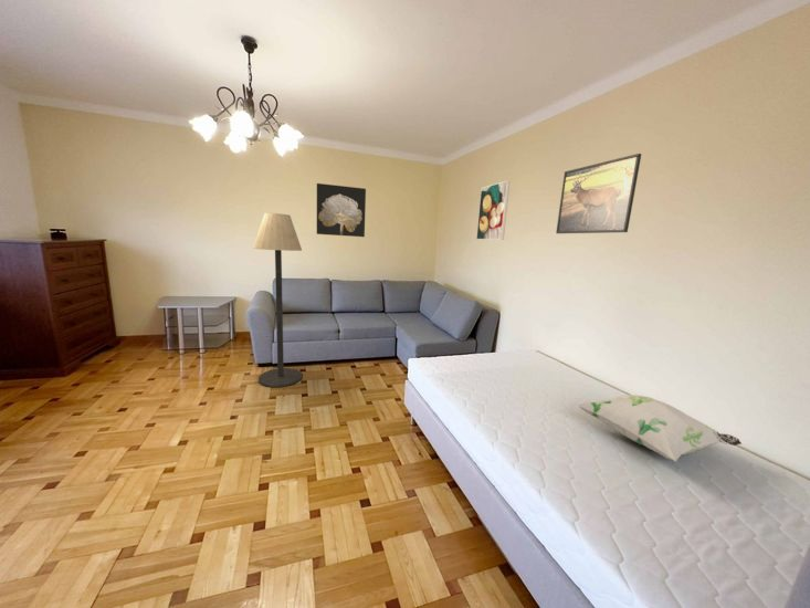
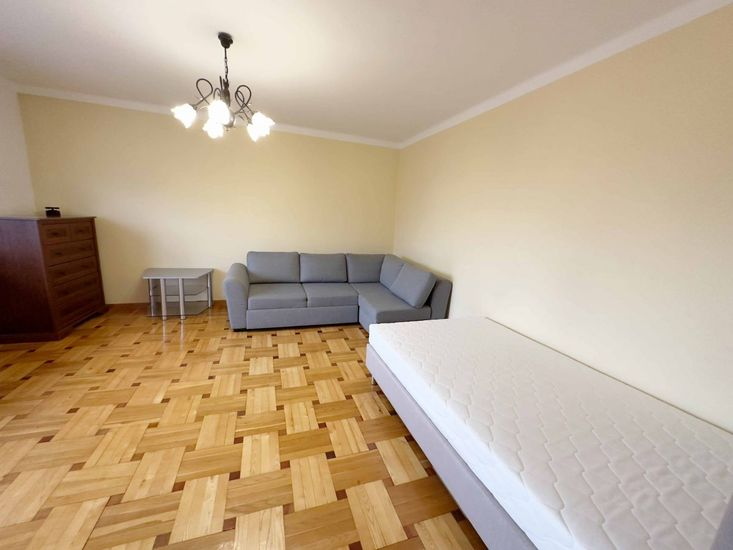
- decorative pillow [577,394,743,462]
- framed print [475,180,511,241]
- wall art [316,182,367,238]
- floor lamp [252,212,303,388]
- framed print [555,153,642,234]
